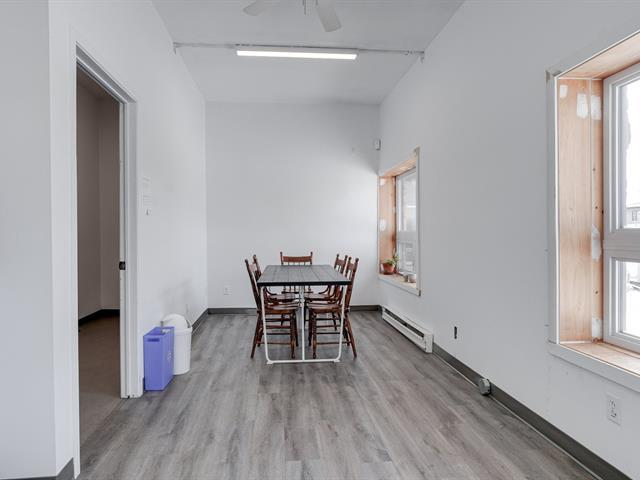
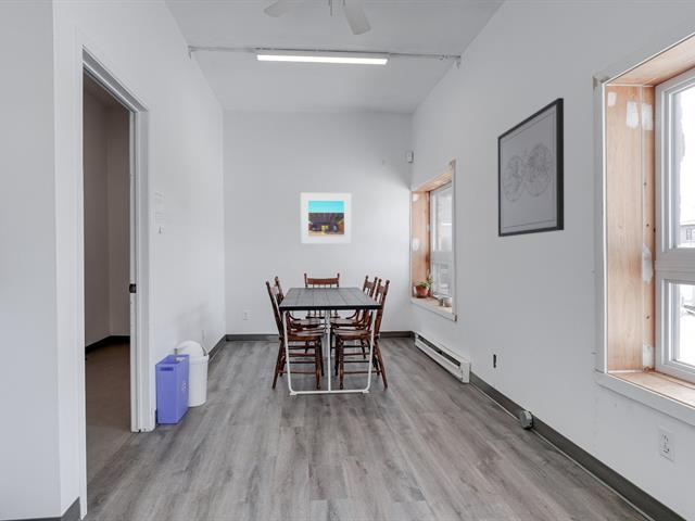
+ wall art [496,97,565,238]
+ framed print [300,192,353,244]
